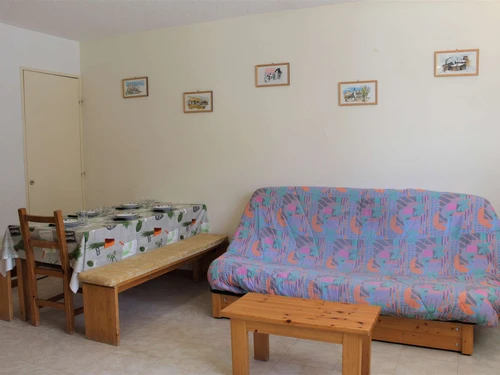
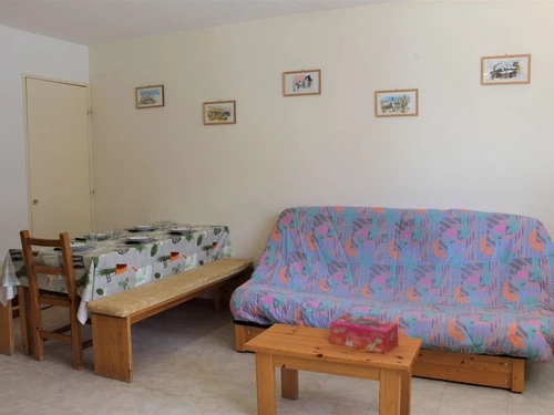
+ tissue box [329,314,399,354]
